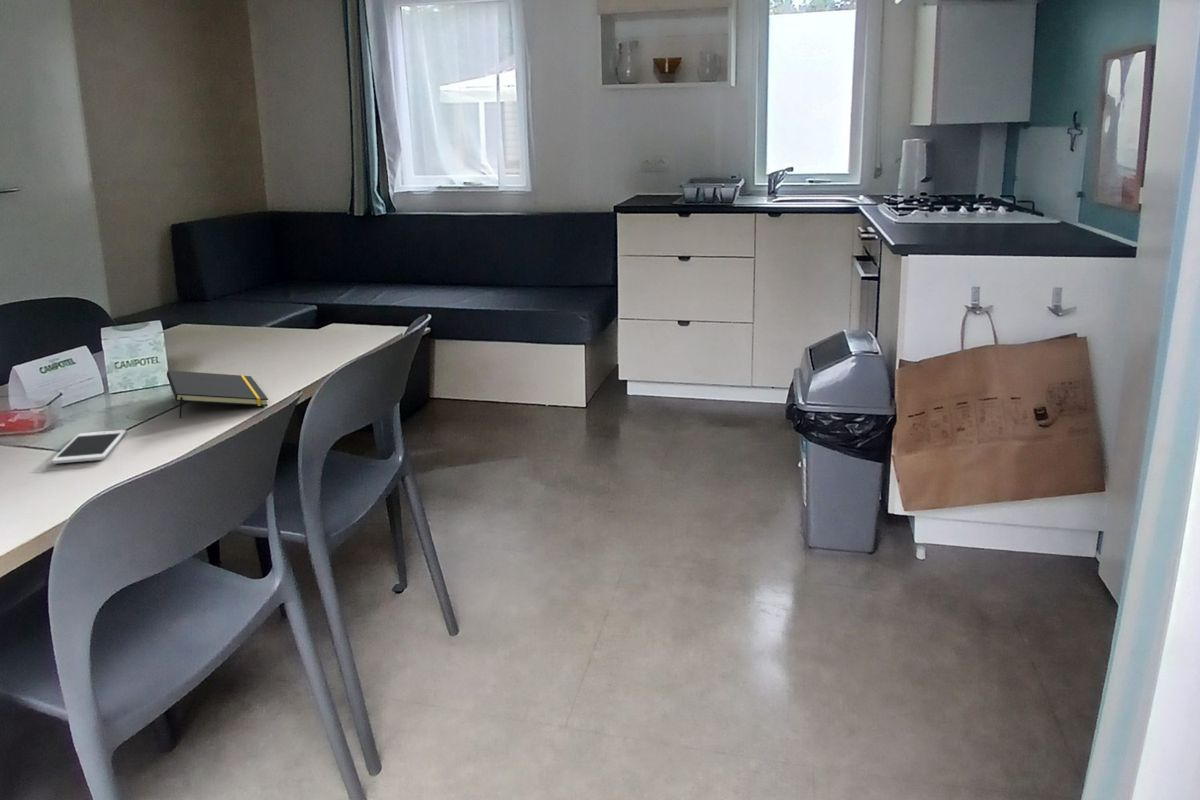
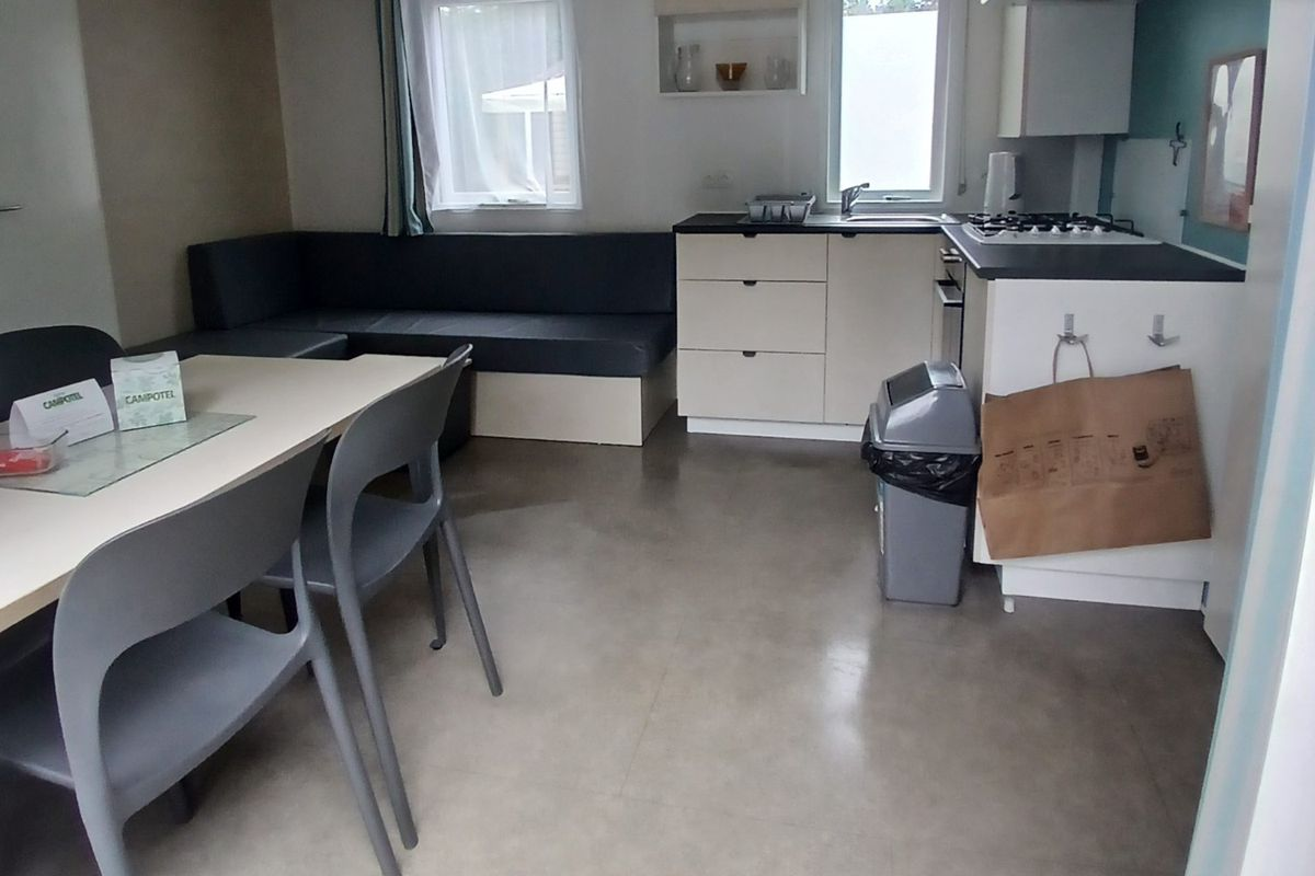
- cell phone [51,429,127,465]
- notepad [166,369,269,419]
